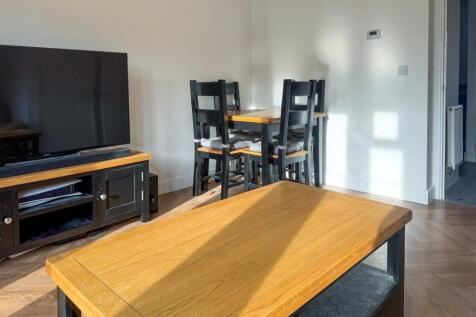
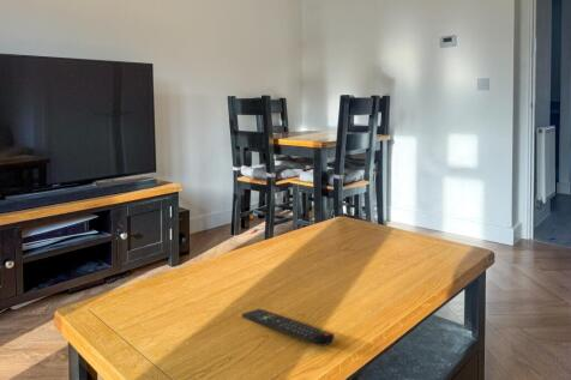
+ remote control [241,308,336,348]
